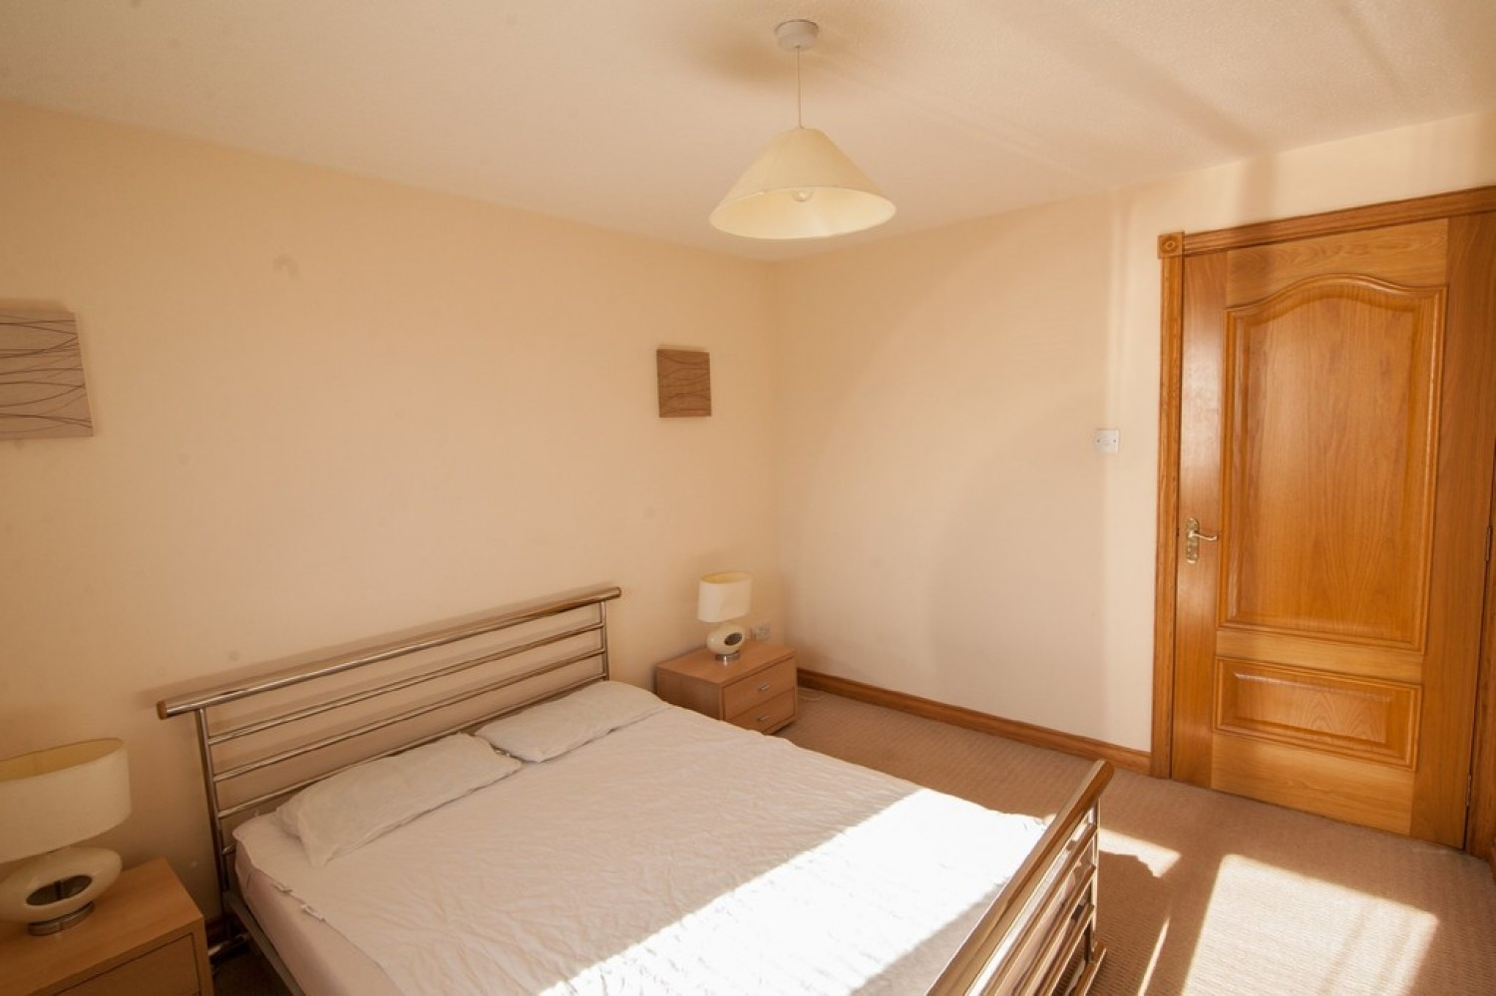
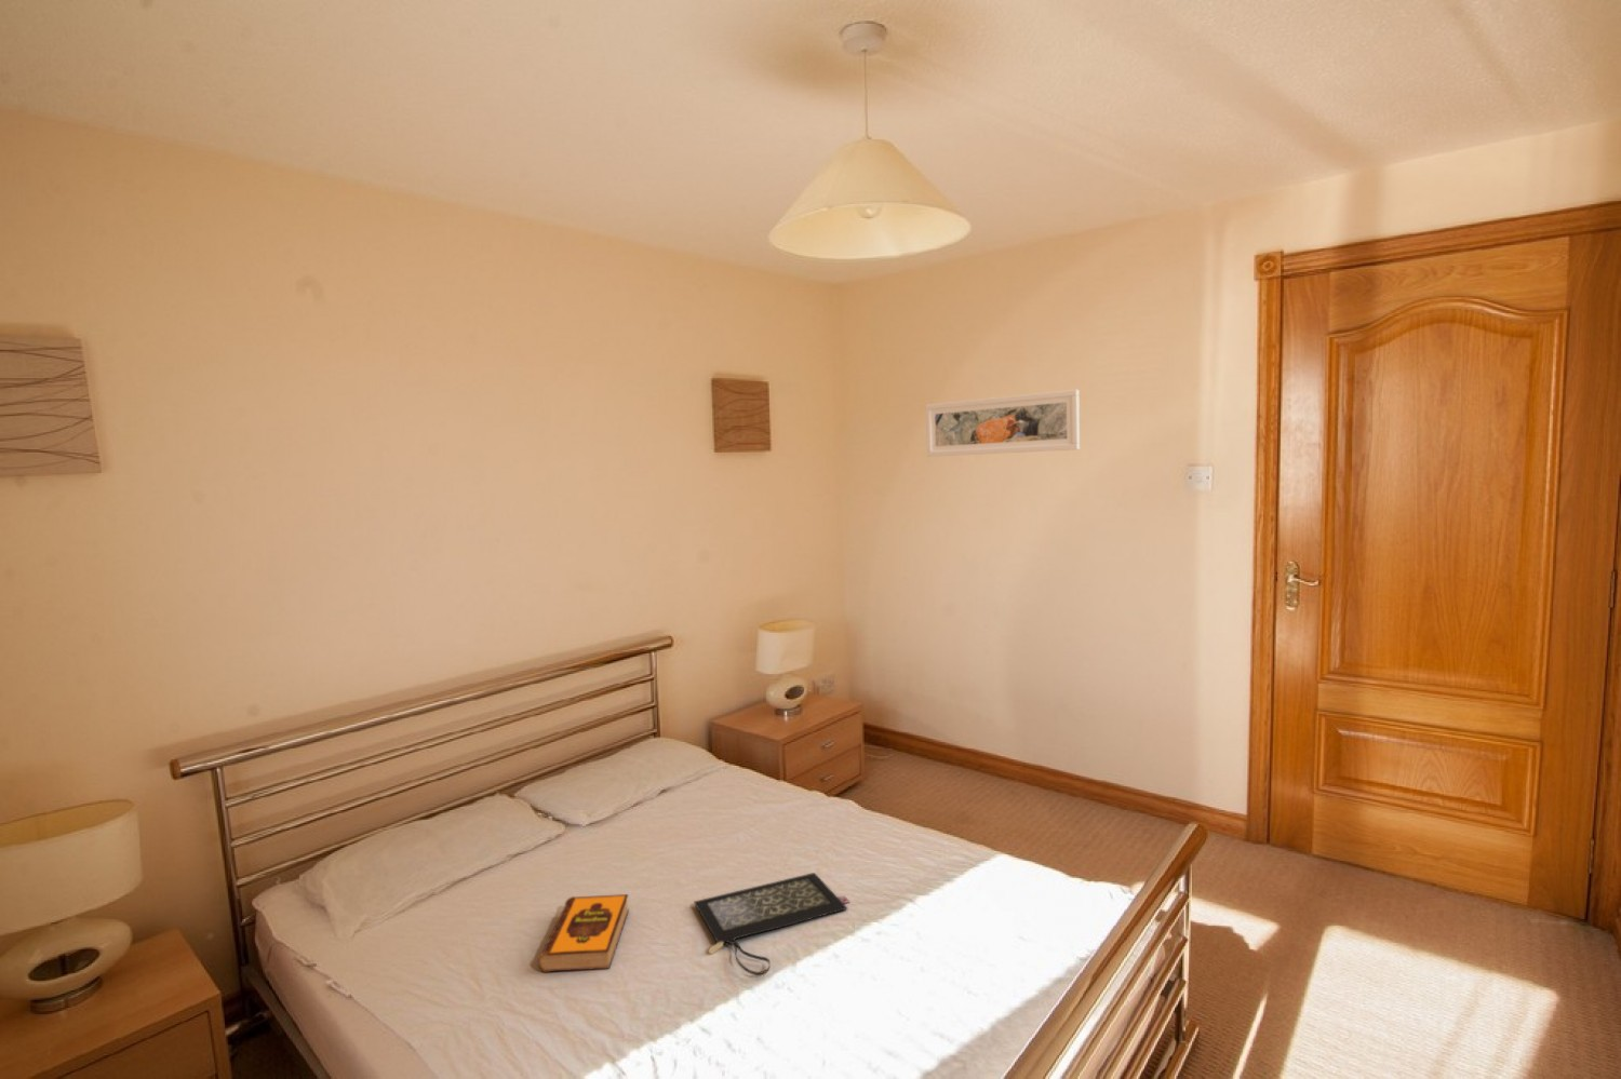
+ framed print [925,389,1080,458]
+ hardback book [537,894,630,974]
+ clutch bag [692,872,850,977]
